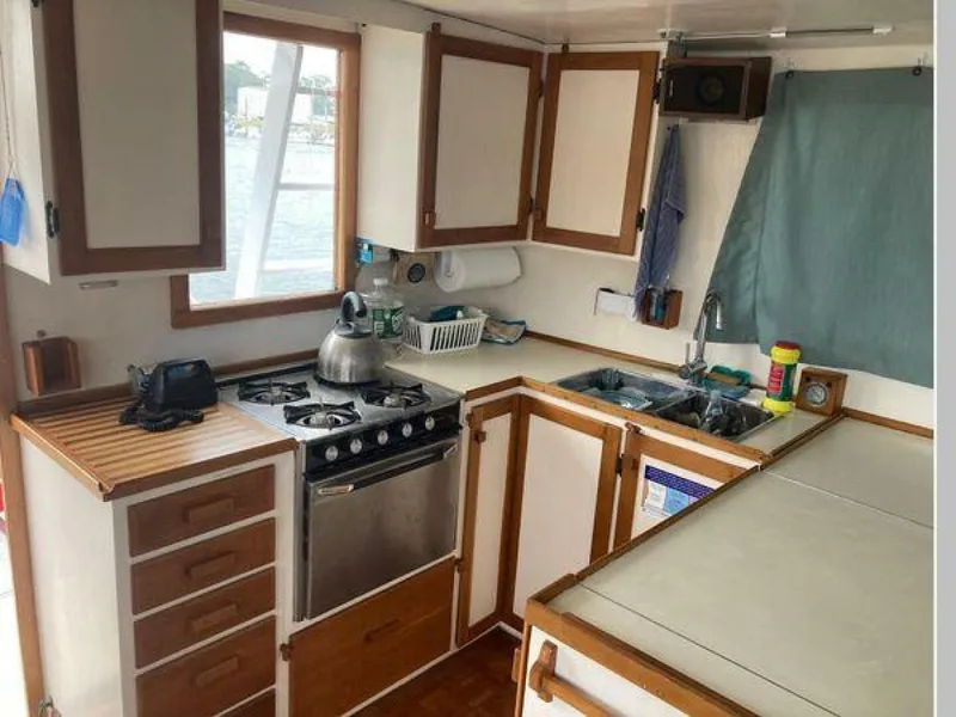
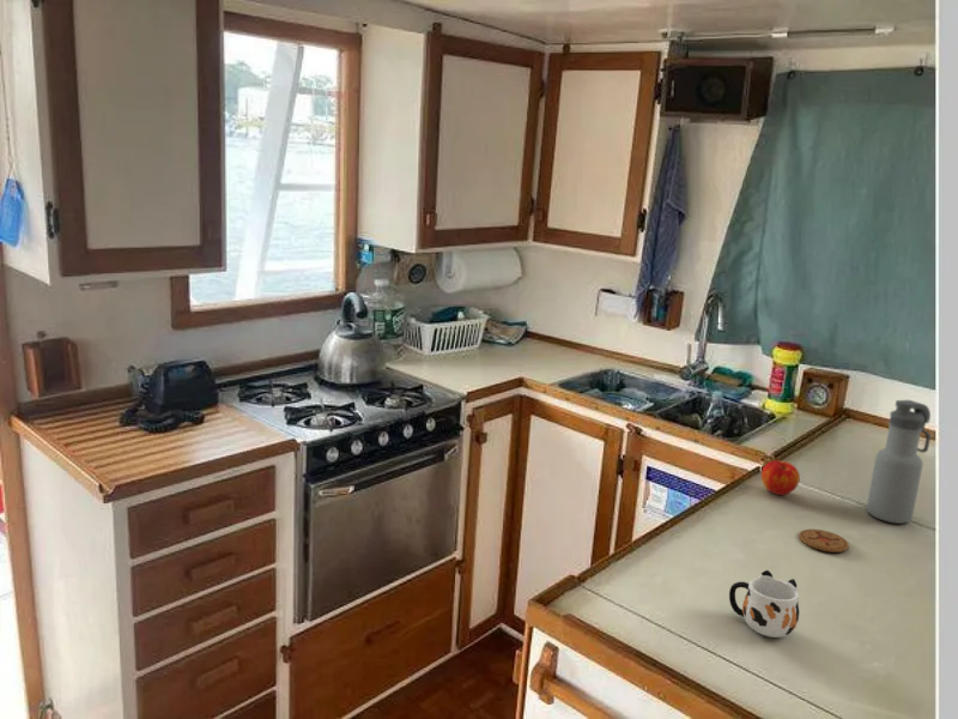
+ apple [760,459,801,496]
+ water bottle [866,399,932,525]
+ coaster [798,528,850,554]
+ mug [728,569,801,639]
